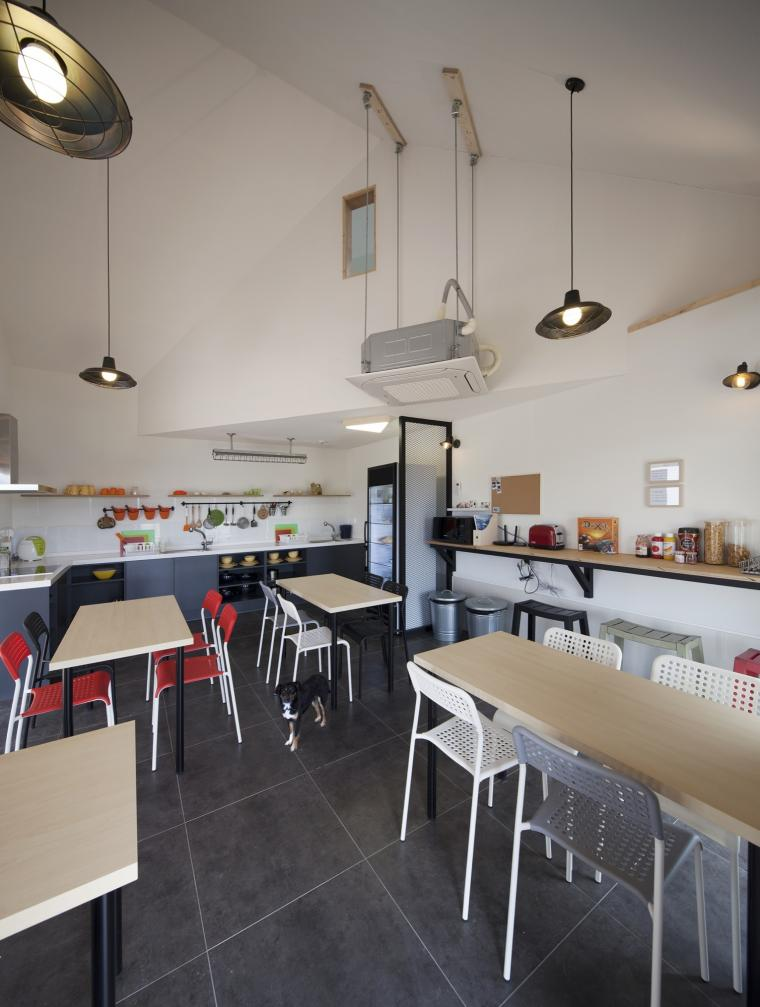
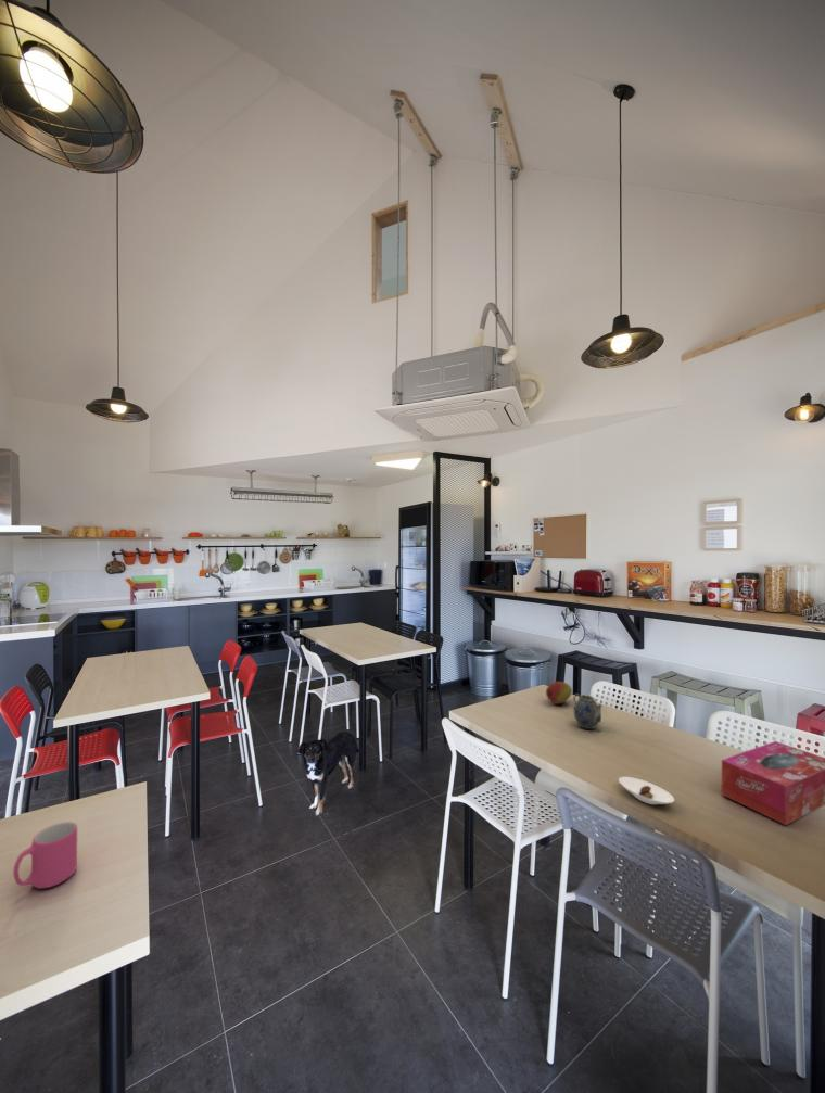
+ teapot [573,692,604,730]
+ tissue box [721,740,825,826]
+ saucer [618,776,675,805]
+ fruit [545,681,573,706]
+ mug [12,821,78,889]
